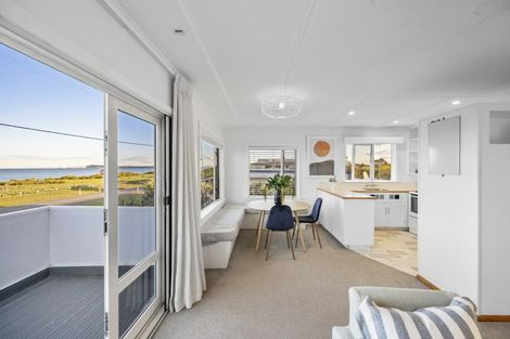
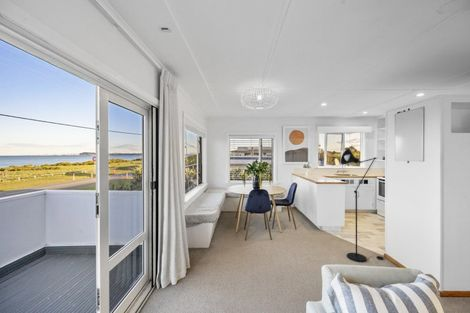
+ floor lamp [340,148,385,263]
